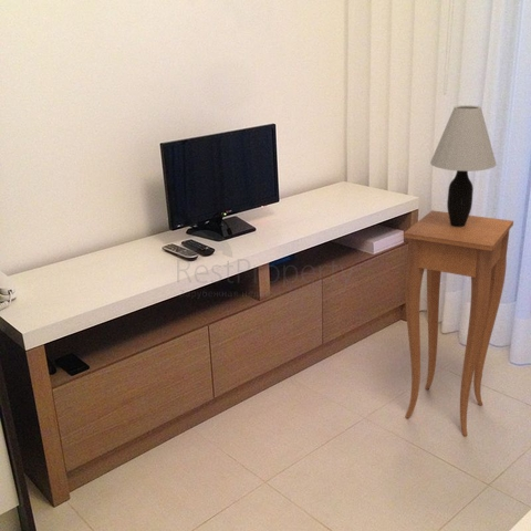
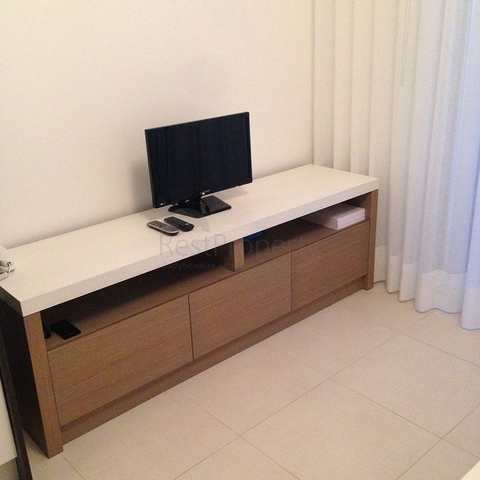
- table lamp [429,104,498,227]
- side table [403,209,514,437]
